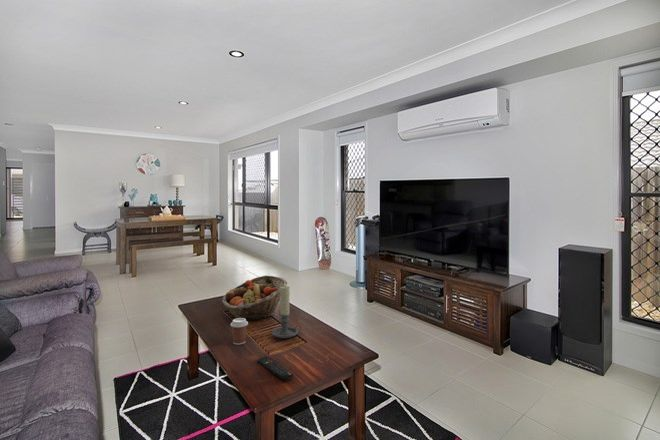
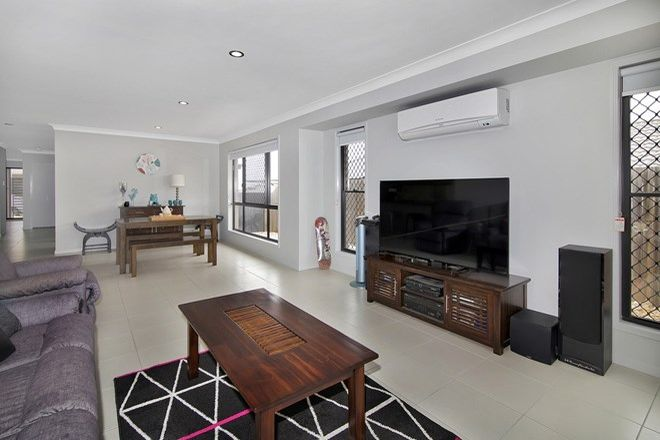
- coffee cup [230,318,249,346]
- candle holder [271,286,302,339]
- remote control [256,356,294,381]
- fruit basket [221,275,289,321]
